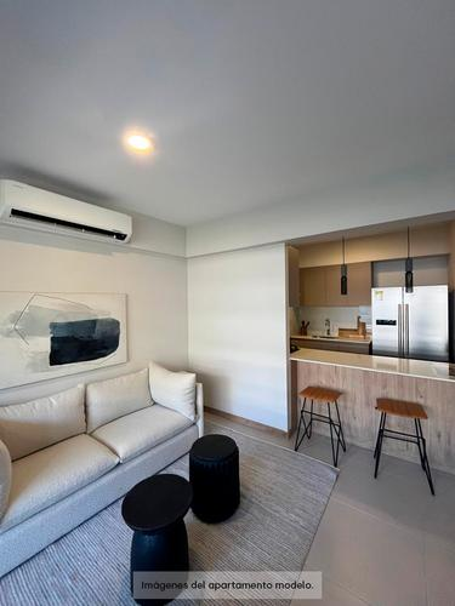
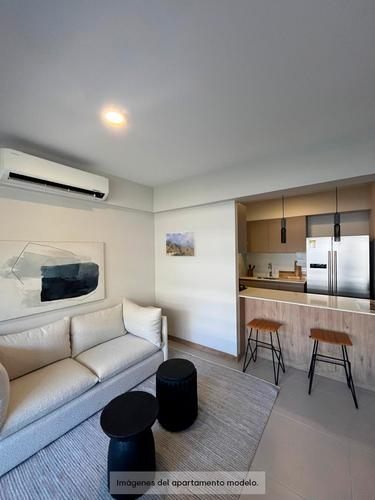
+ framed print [165,230,197,258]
